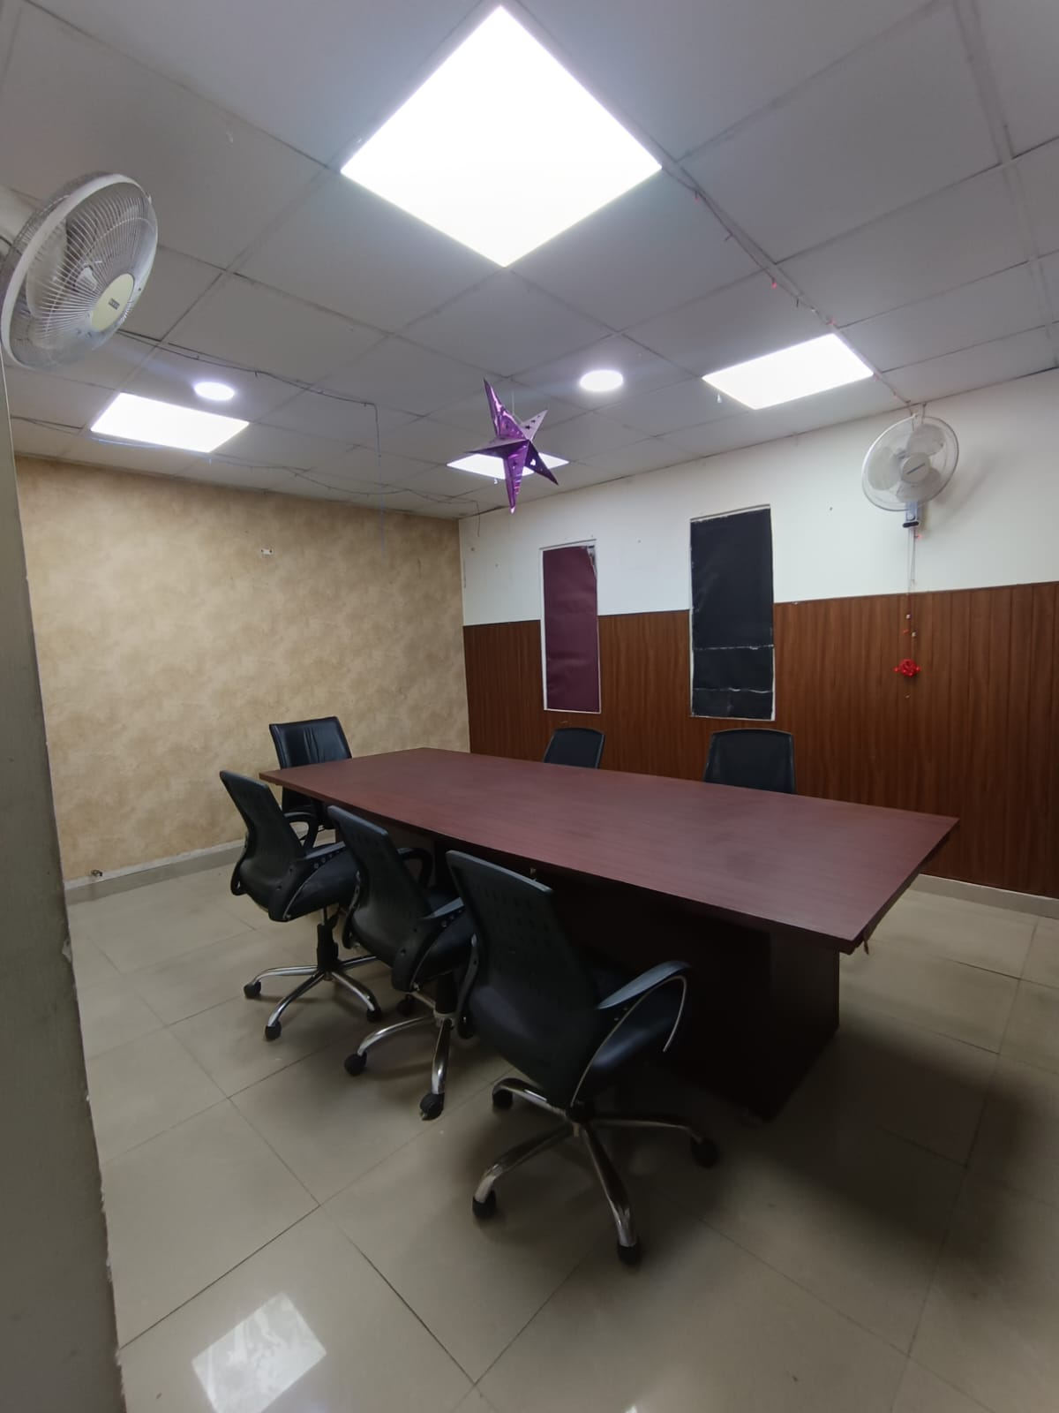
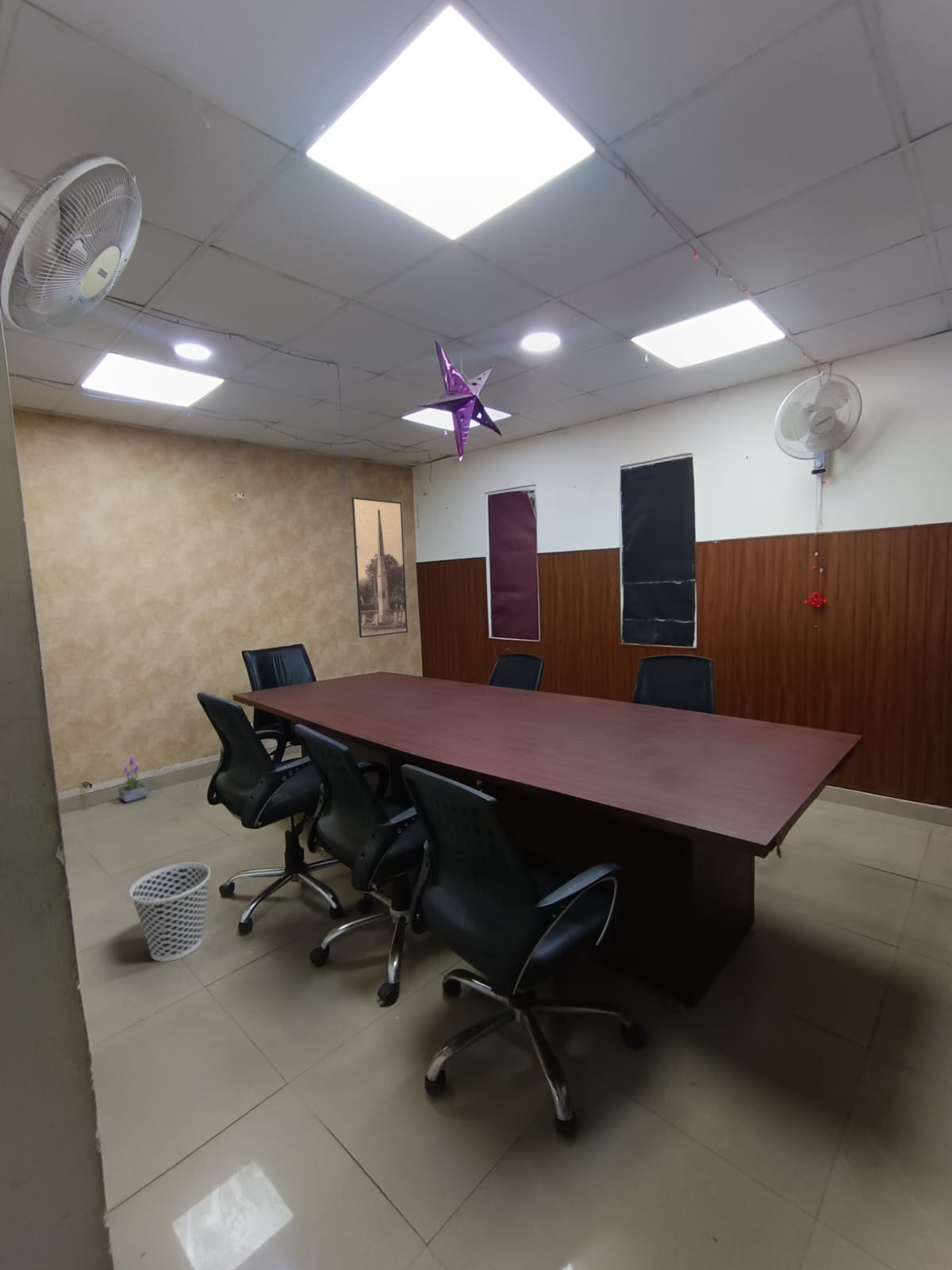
+ potted plant [117,753,148,803]
+ wastebasket [129,862,211,963]
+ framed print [351,497,409,639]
